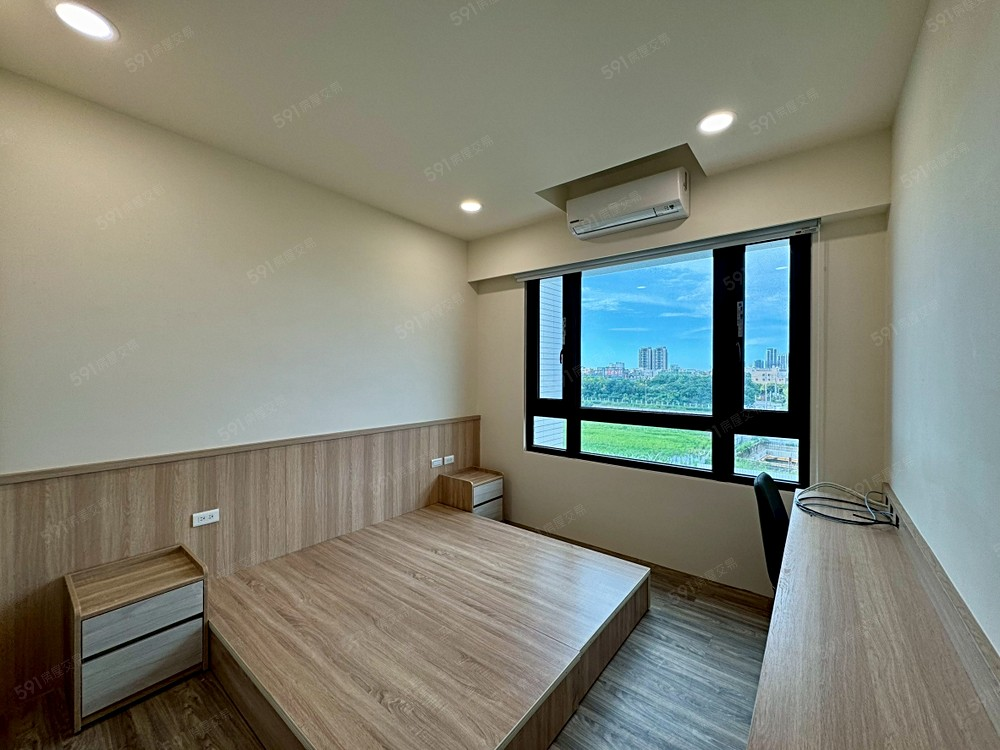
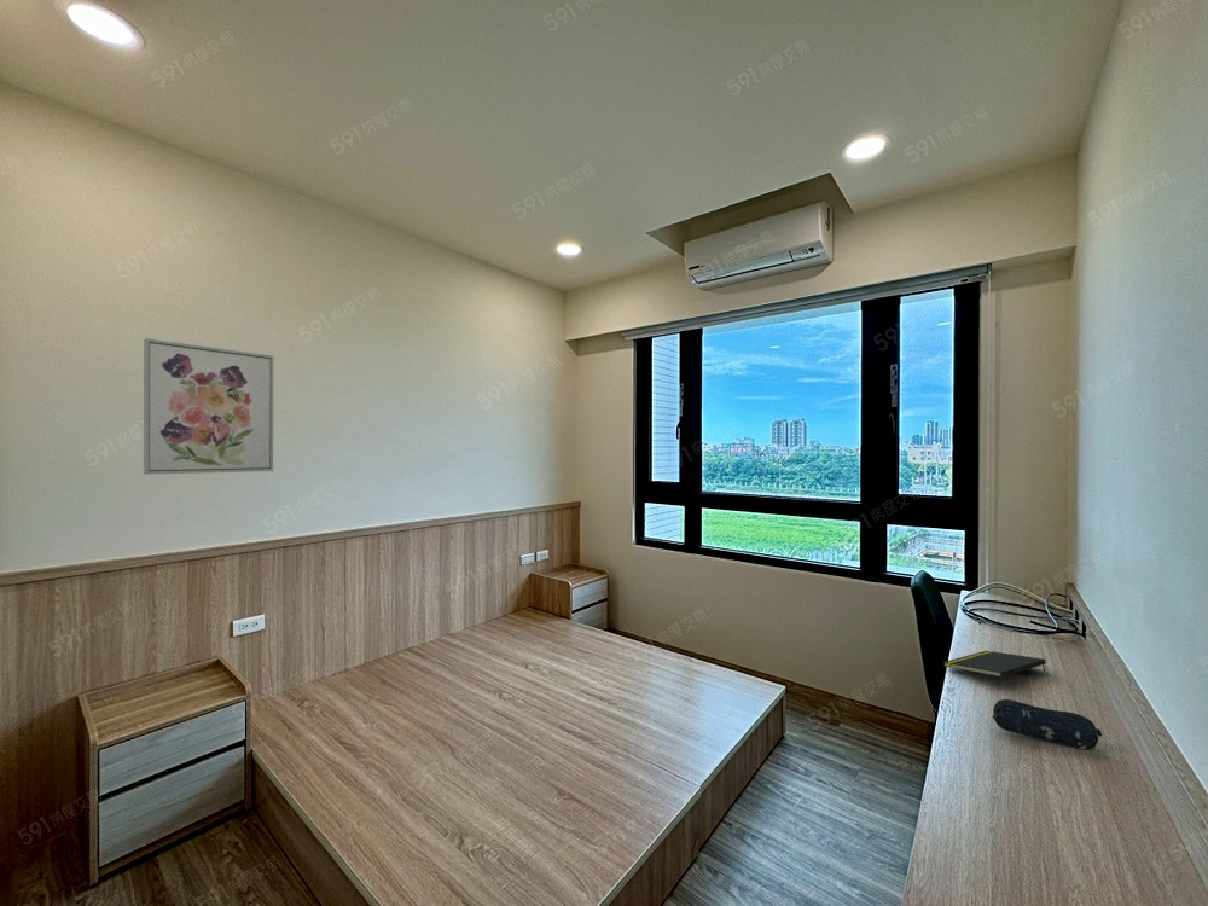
+ wall art [143,337,274,476]
+ pencil case [992,698,1103,751]
+ notepad [942,650,1047,679]
